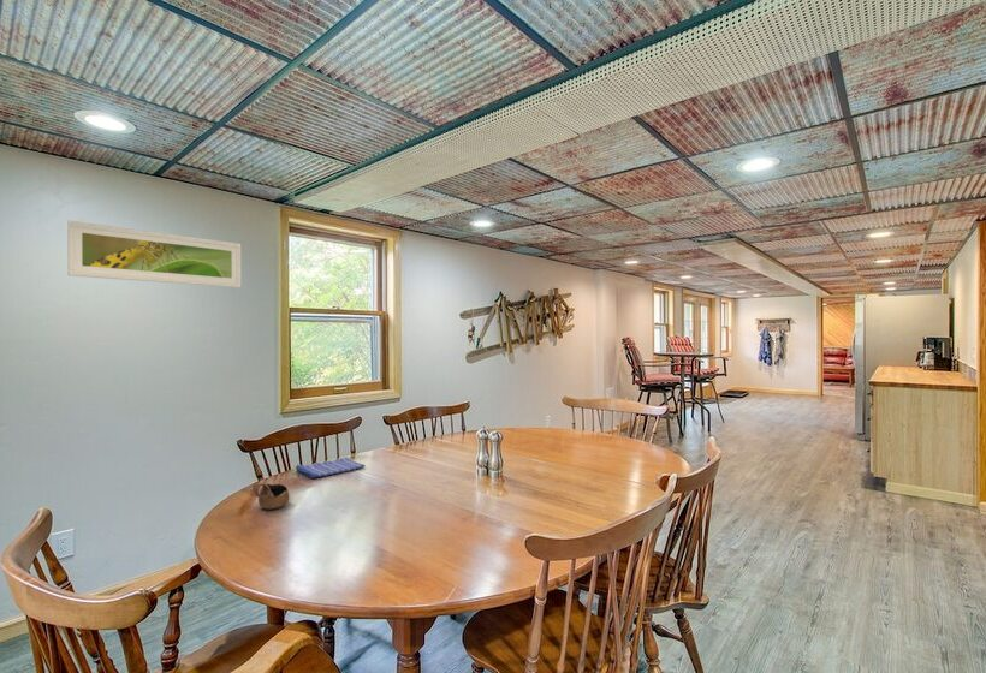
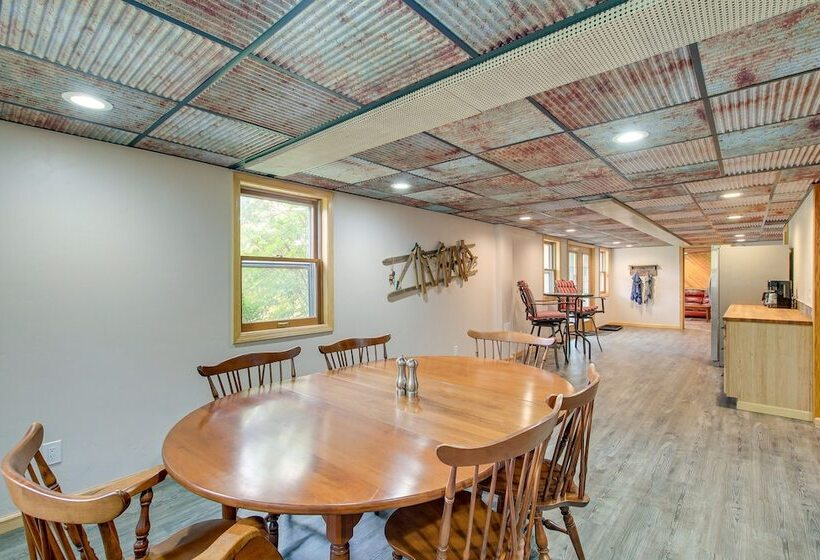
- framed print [66,220,242,288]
- cup [253,482,290,511]
- dish towel [295,457,366,480]
